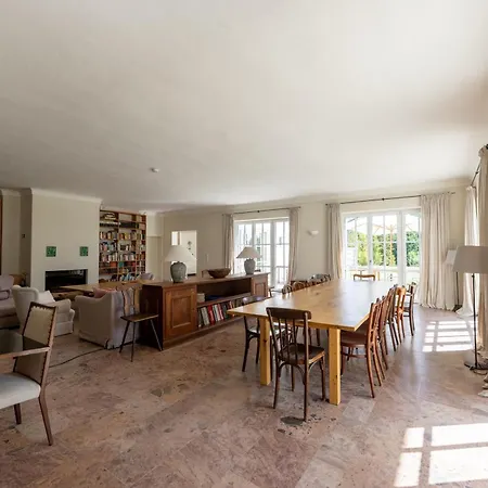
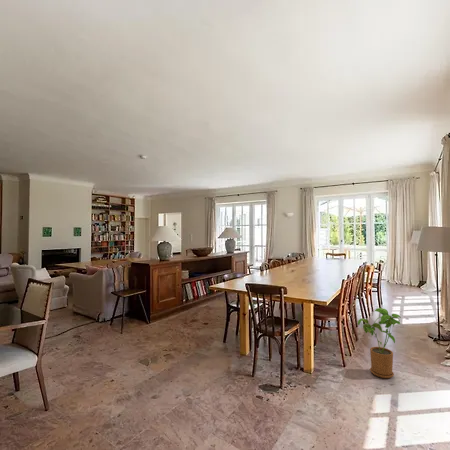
+ house plant [357,307,402,379]
